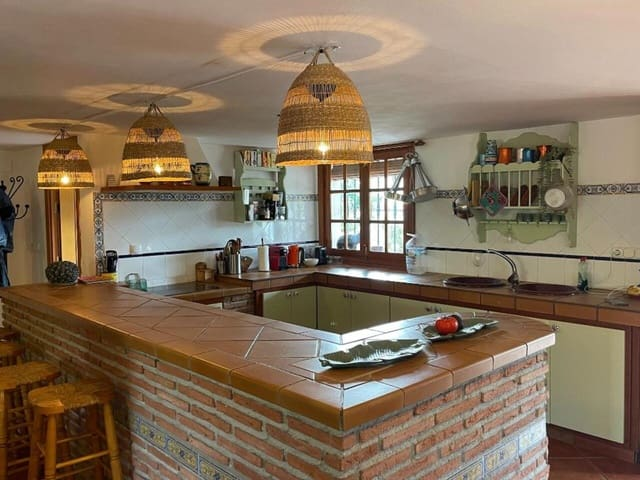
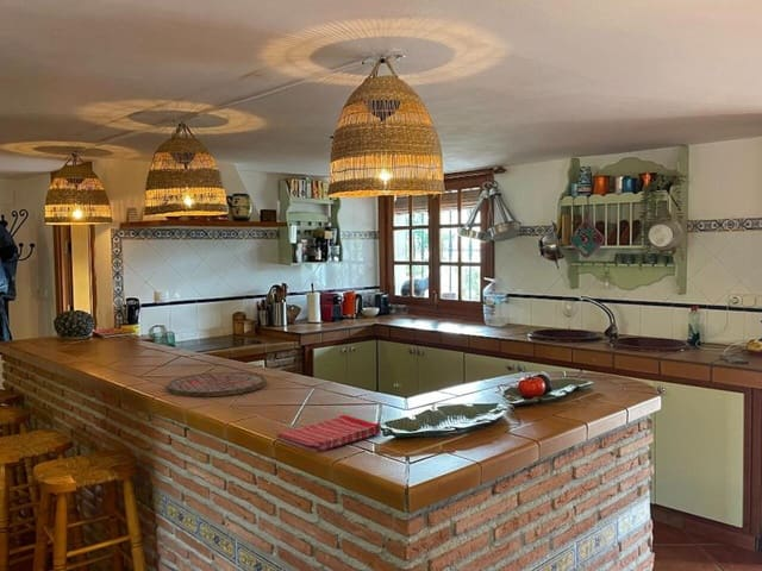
+ dish towel [275,414,382,453]
+ cutting board [165,371,267,399]
